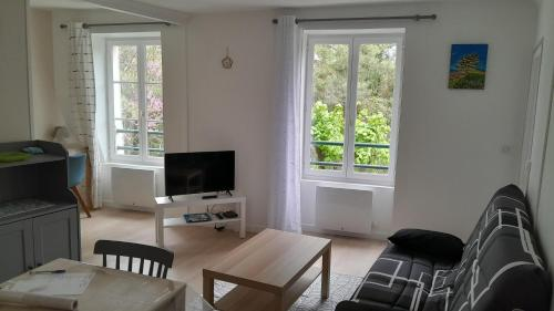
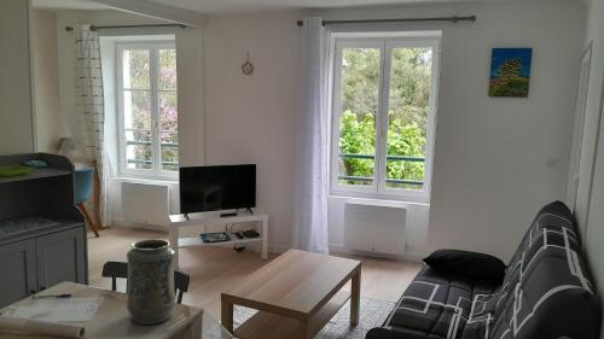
+ decorative vase [126,238,176,326]
